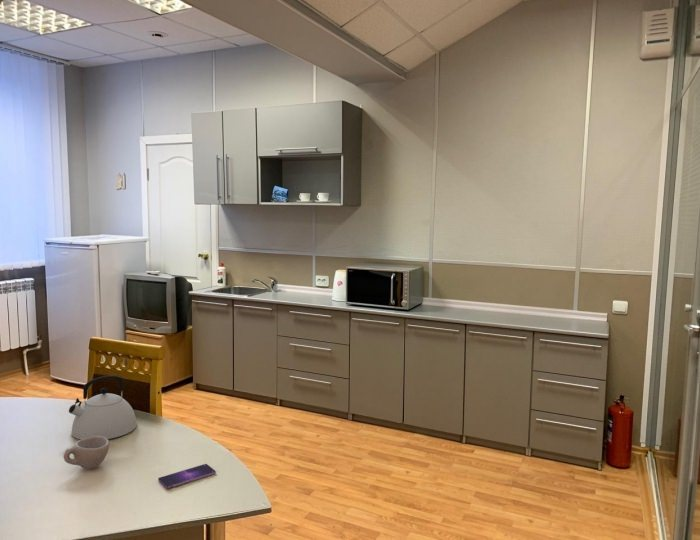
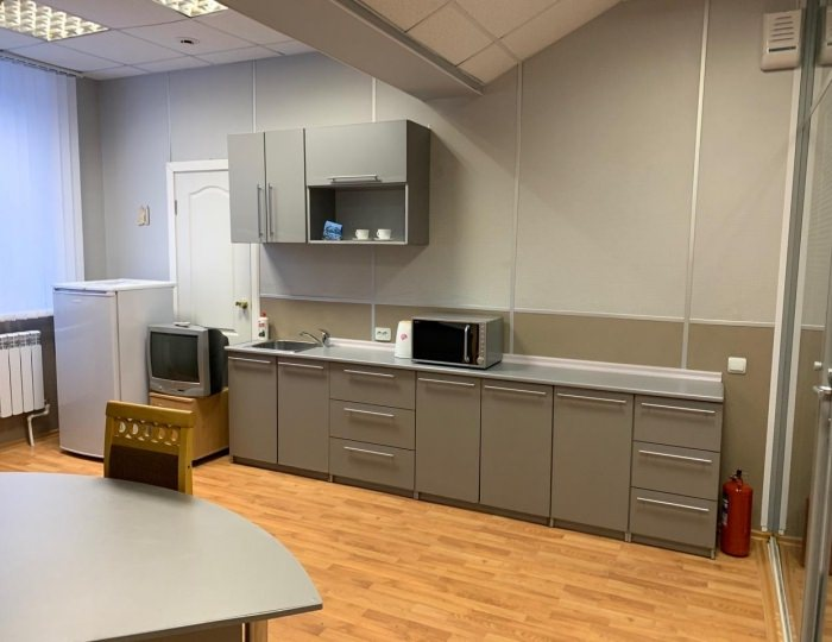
- cup [63,436,110,470]
- smartphone [157,463,217,490]
- kettle [68,375,138,440]
